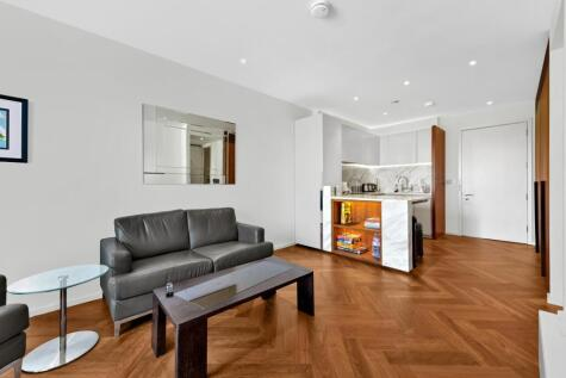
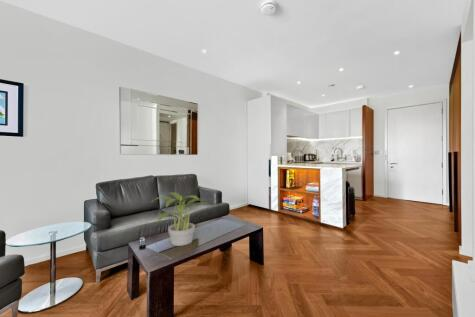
+ potted plant [152,191,213,247]
